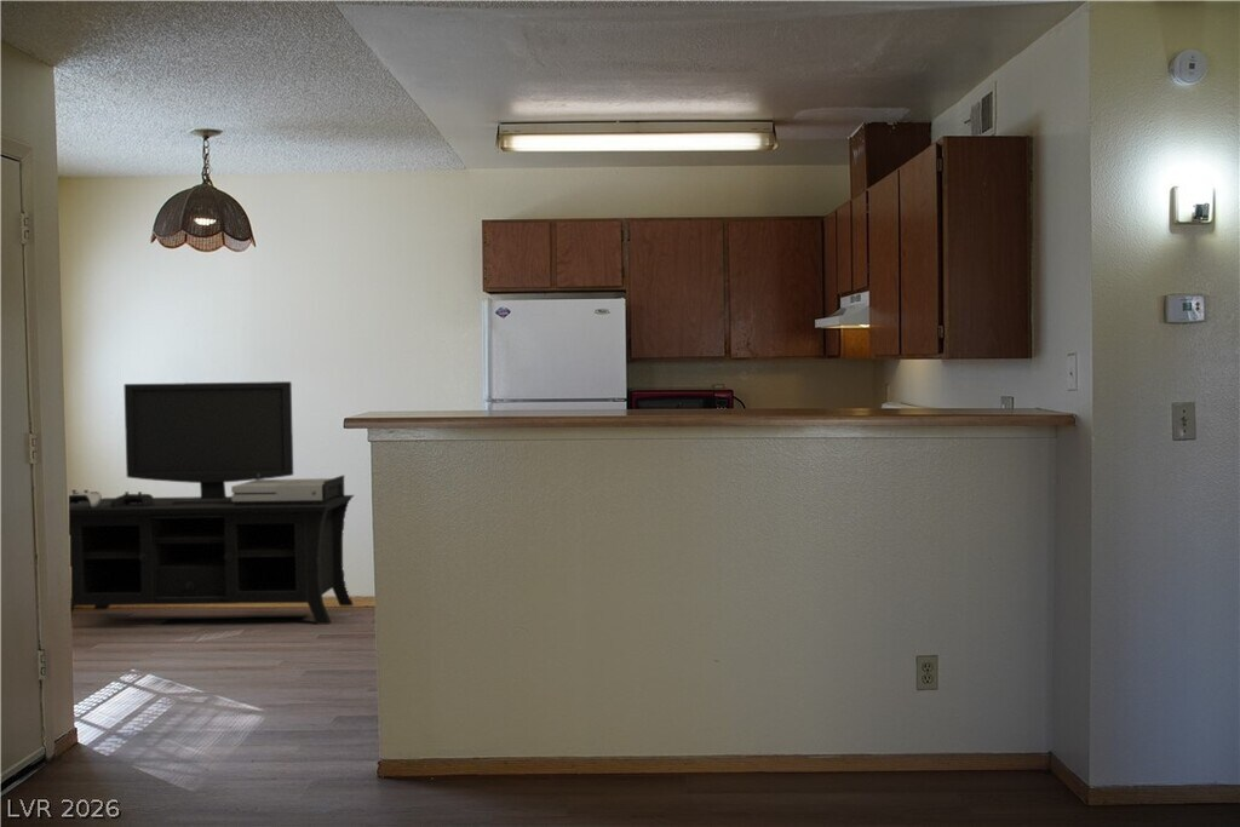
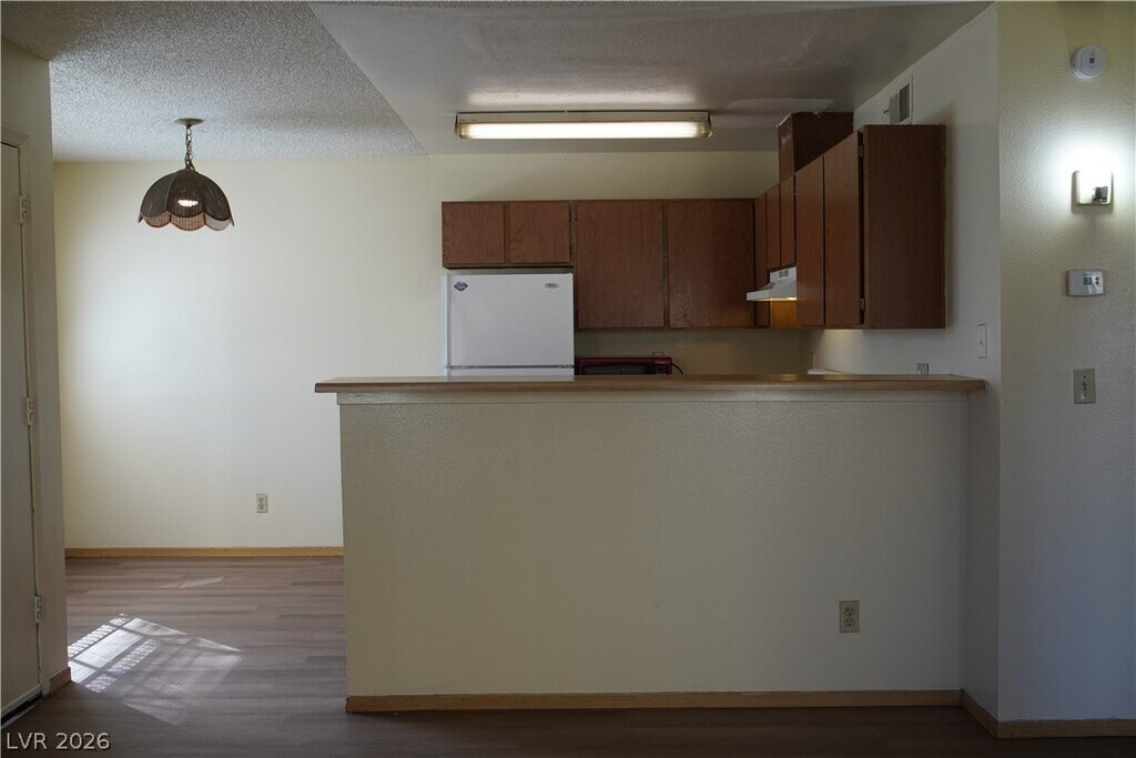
- media console [68,380,355,626]
